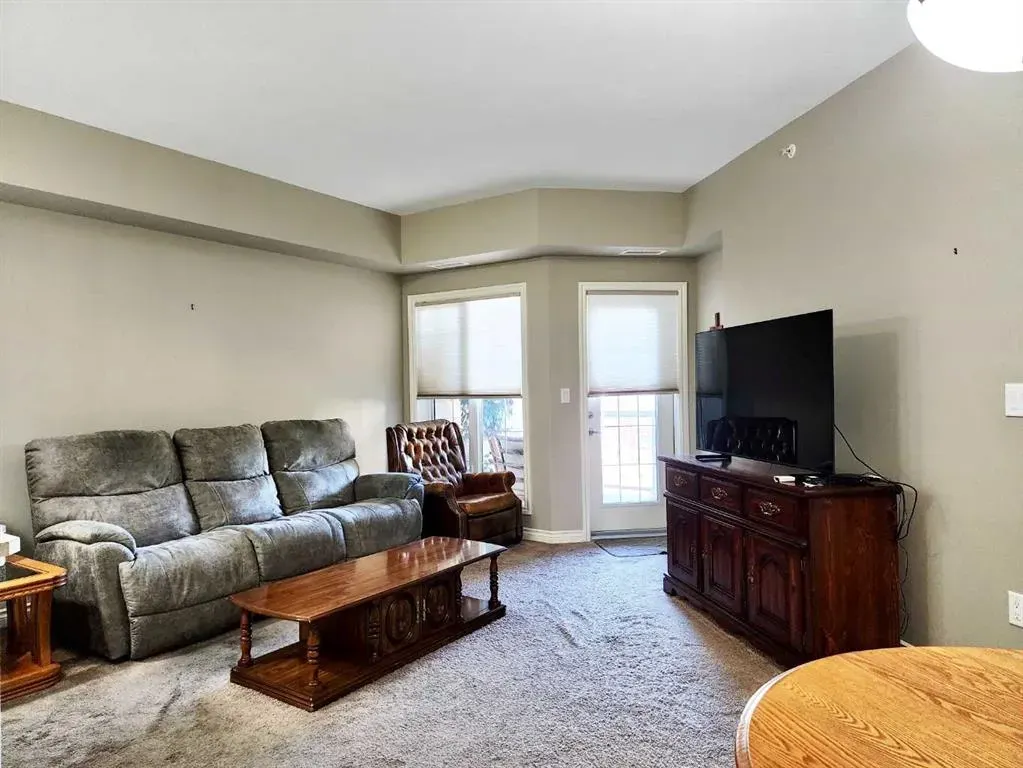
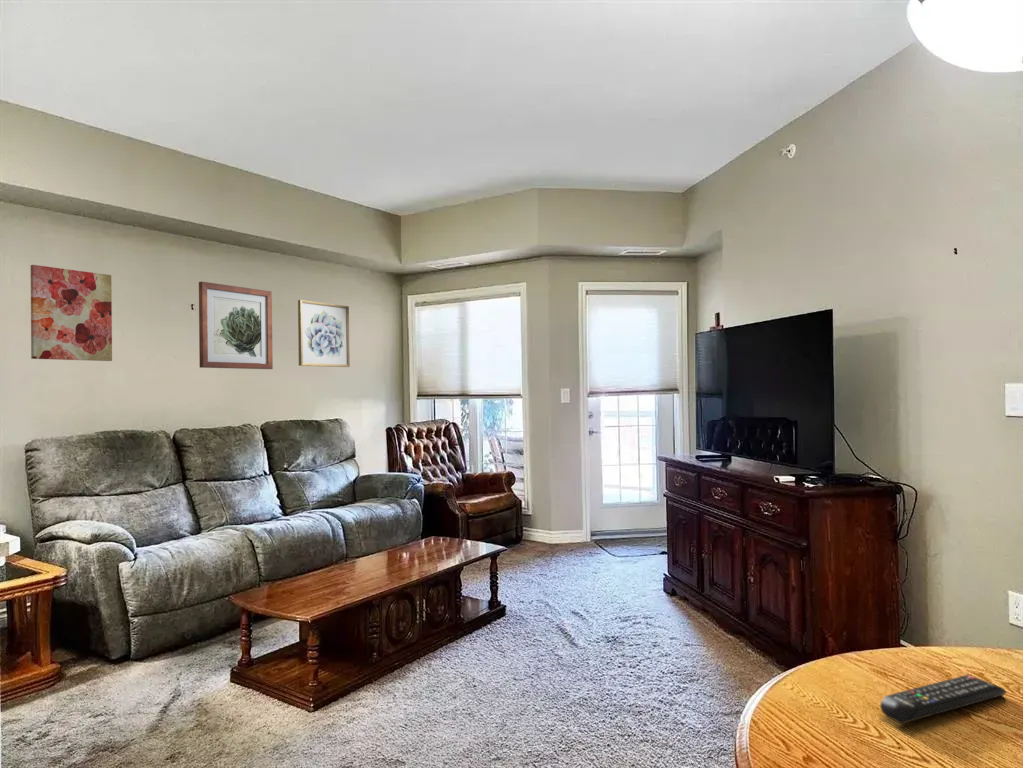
+ remote control [879,674,1007,724]
+ wall art [30,264,113,362]
+ wall art [297,299,351,368]
+ wall art [198,281,274,370]
